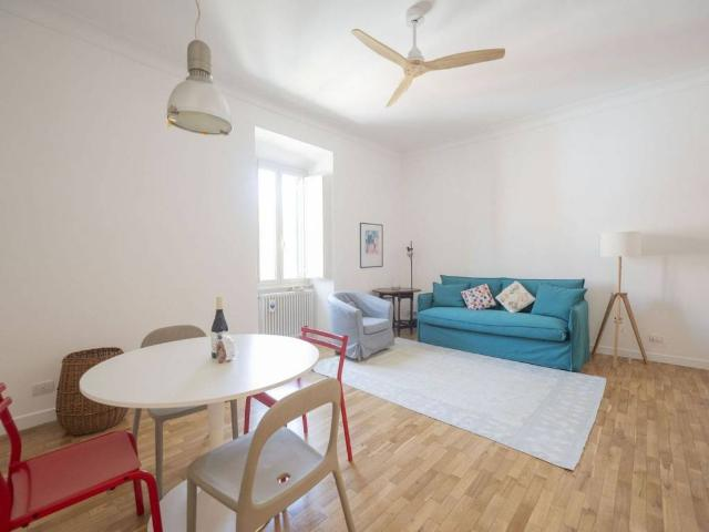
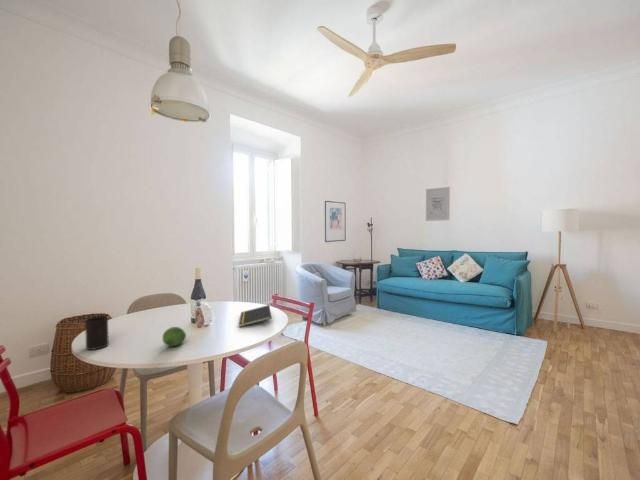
+ fruit [162,326,187,347]
+ notepad [238,304,272,328]
+ cup [84,315,110,351]
+ wall art [425,186,451,222]
